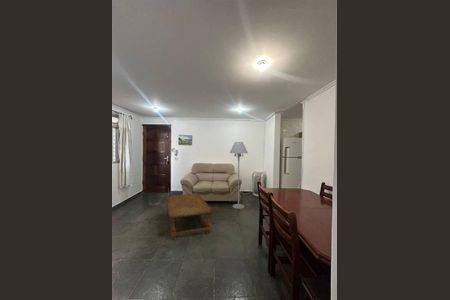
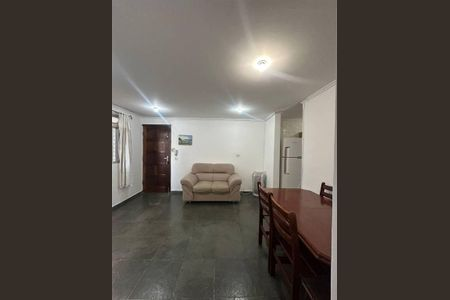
- floor lamp [229,141,249,210]
- coffee table [165,193,215,240]
